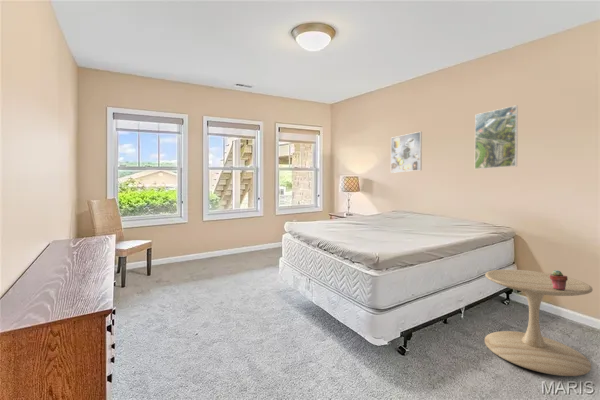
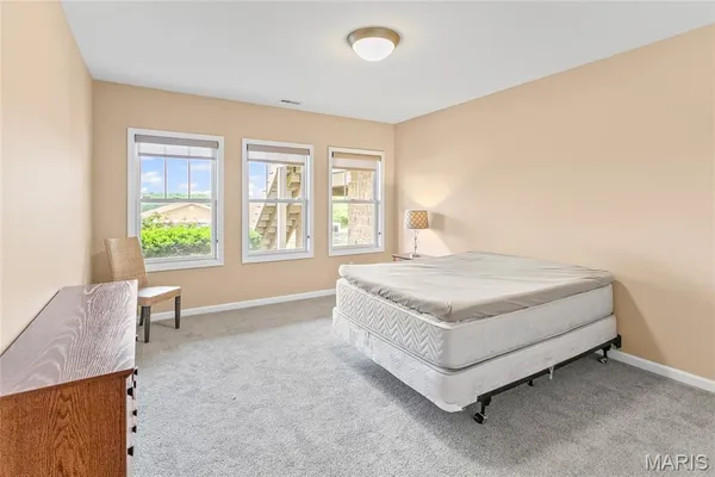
- side table [484,269,594,377]
- potted succulent [549,269,568,290]
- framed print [474,104,519,170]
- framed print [390,131,423,174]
